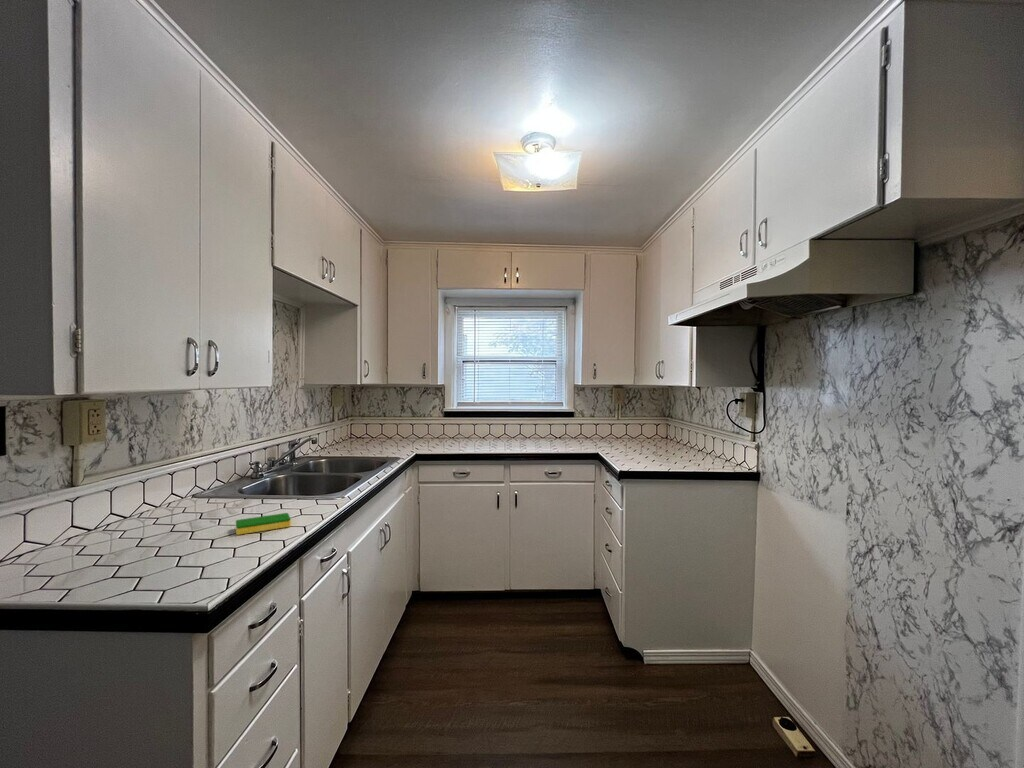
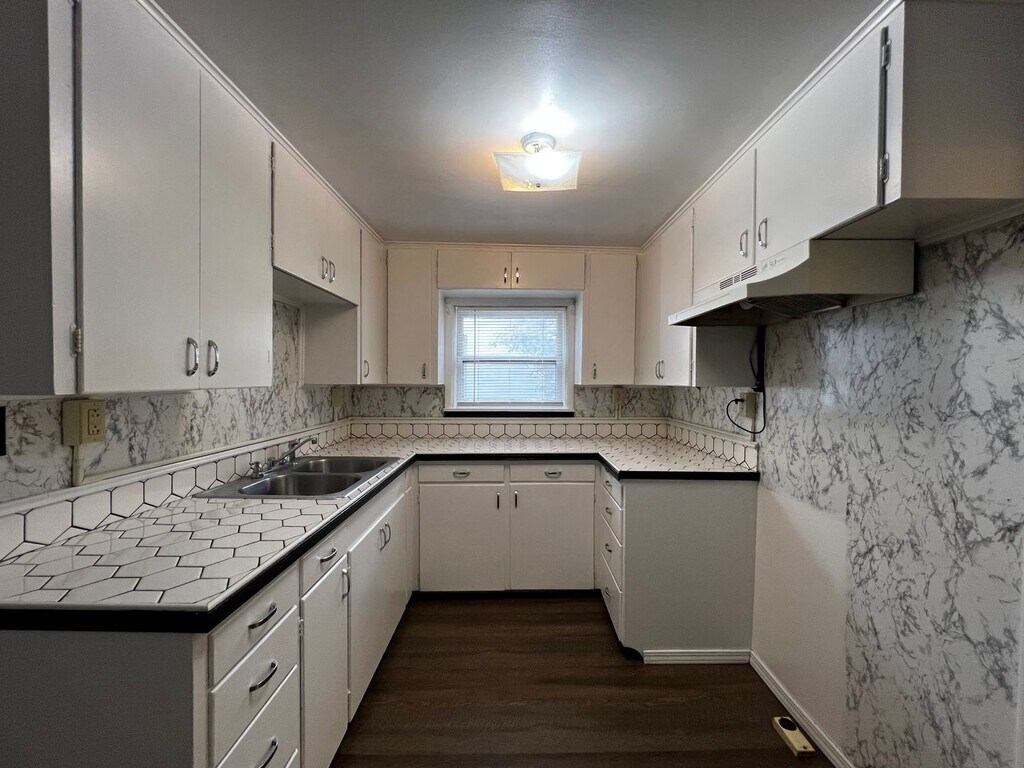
- dish sponge [235,512,292,536]
